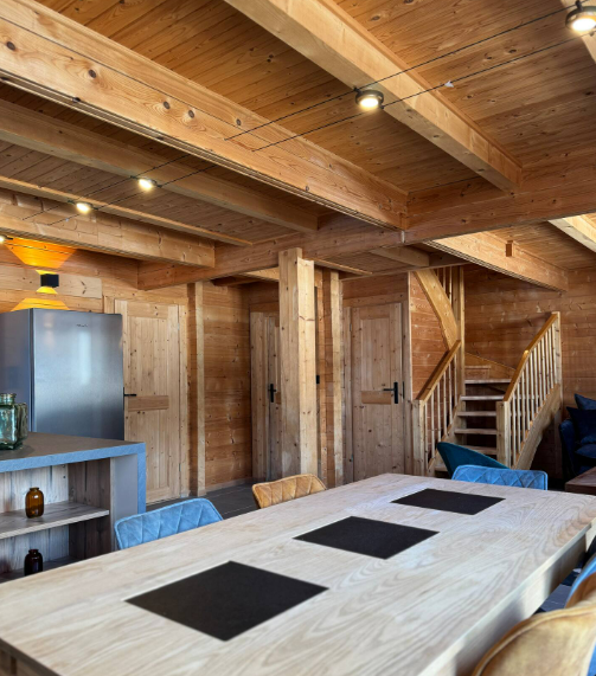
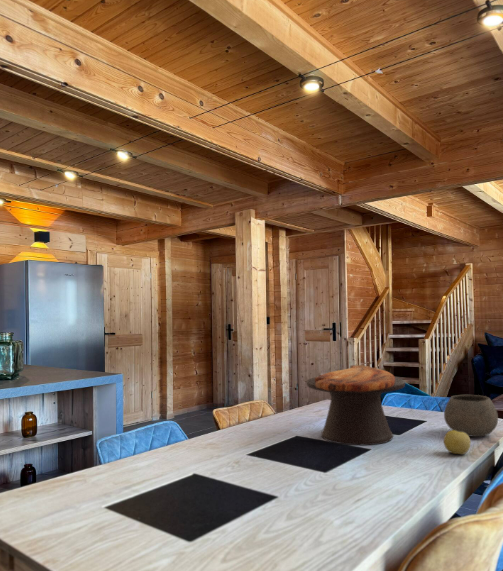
+ apple [443,429,471,455]
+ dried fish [305,364,406,446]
+ bowl [443,394,499,438]
